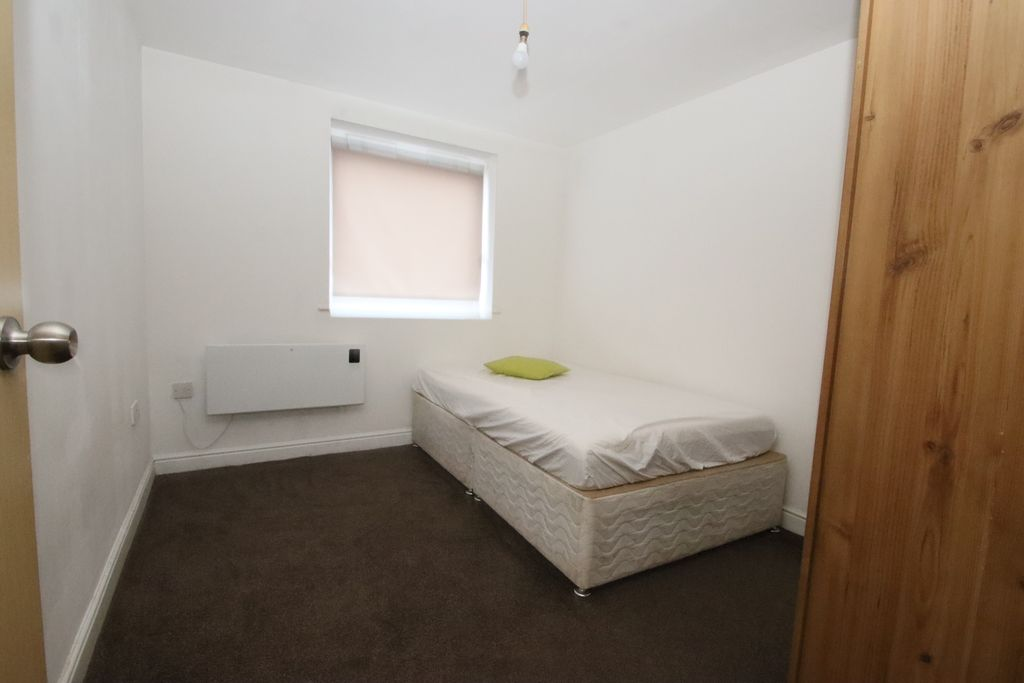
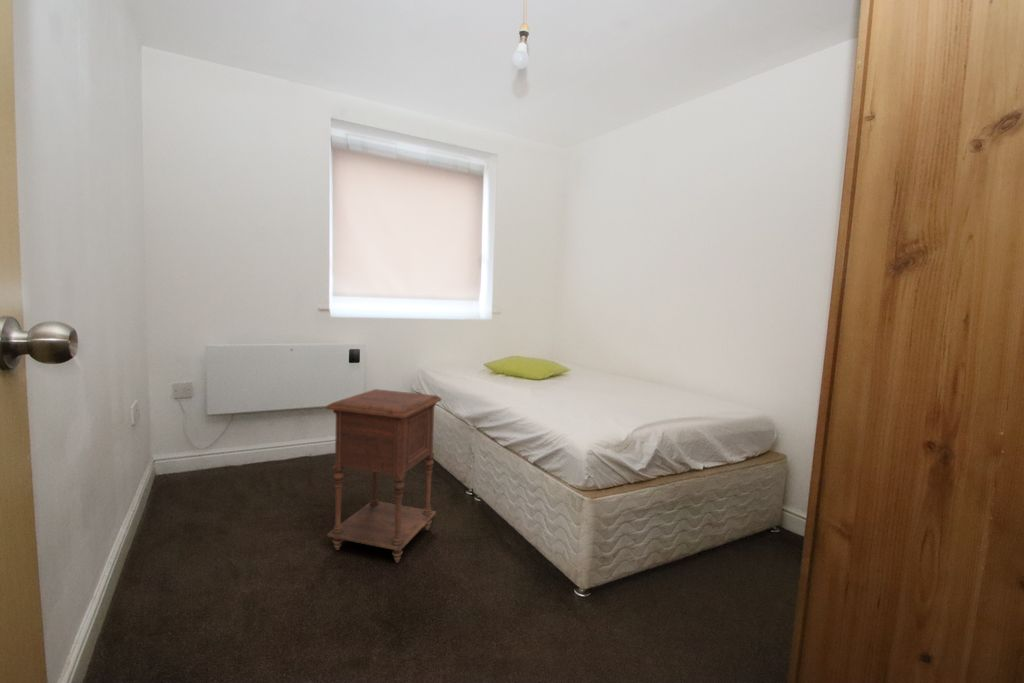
+ nightstand [325,388,442,564]
